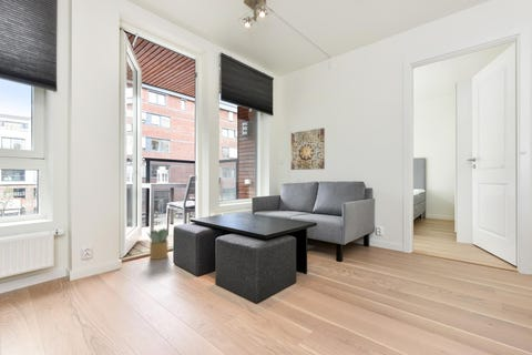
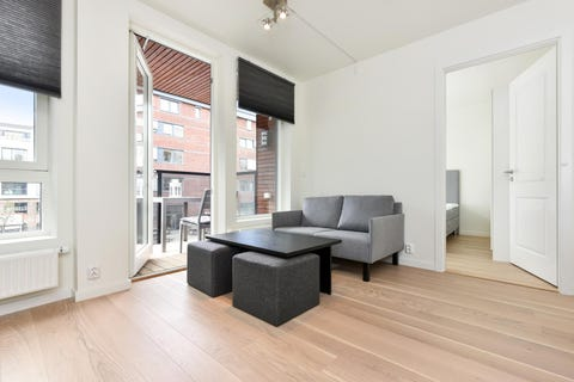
- wall art [290,126,326,171]
- potted plant [146,227,170,261]
